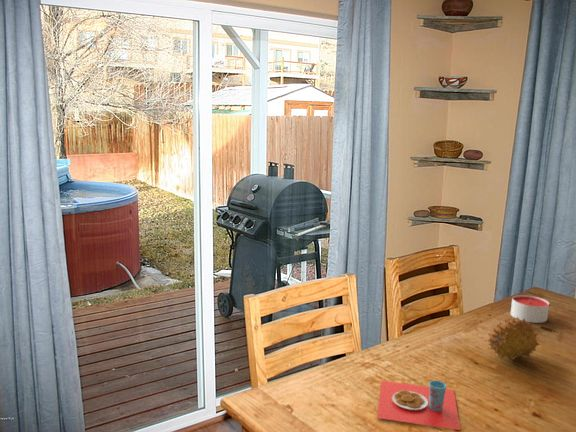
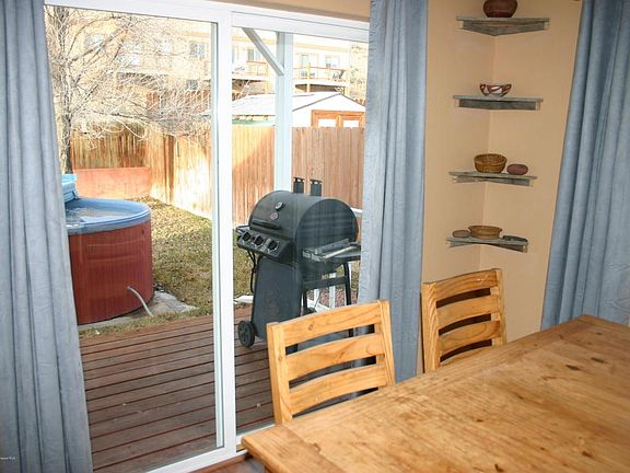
- fruit [486,317,541,362]
- candle [510,294,550,324]
- placemat [376,379,461,431]
